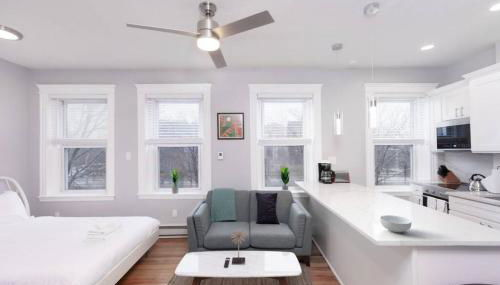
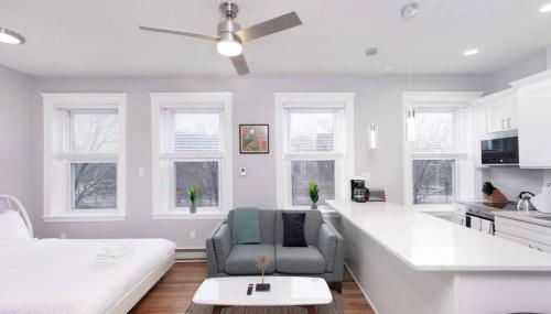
- cereal bowl [379,214,412,233]
